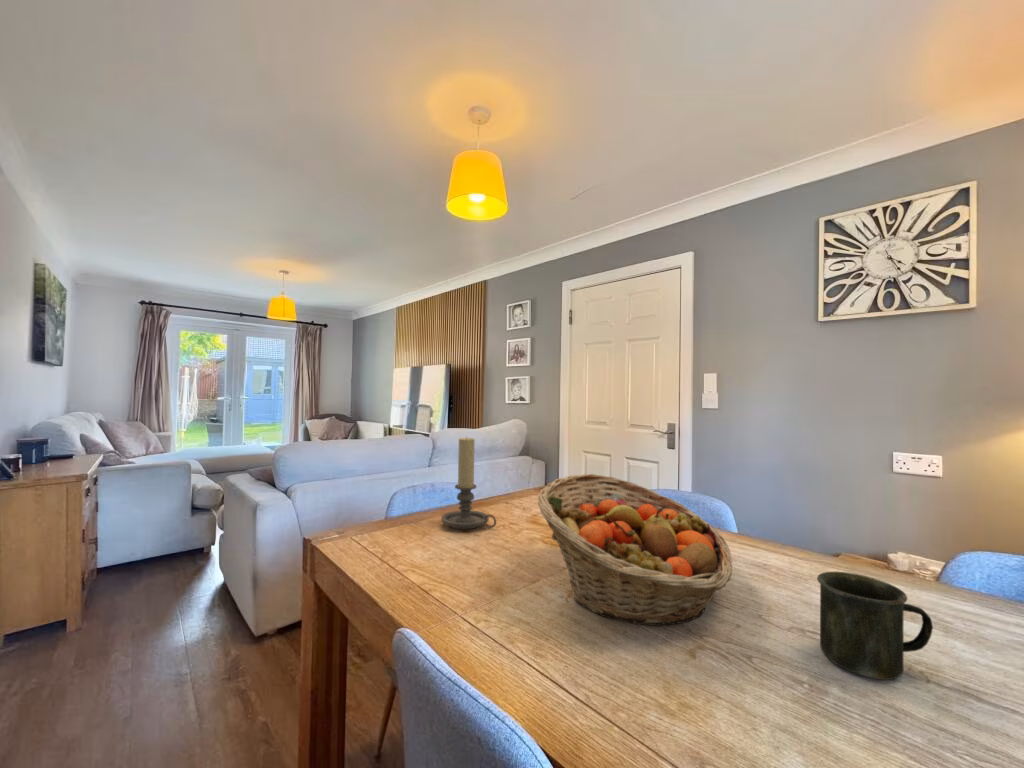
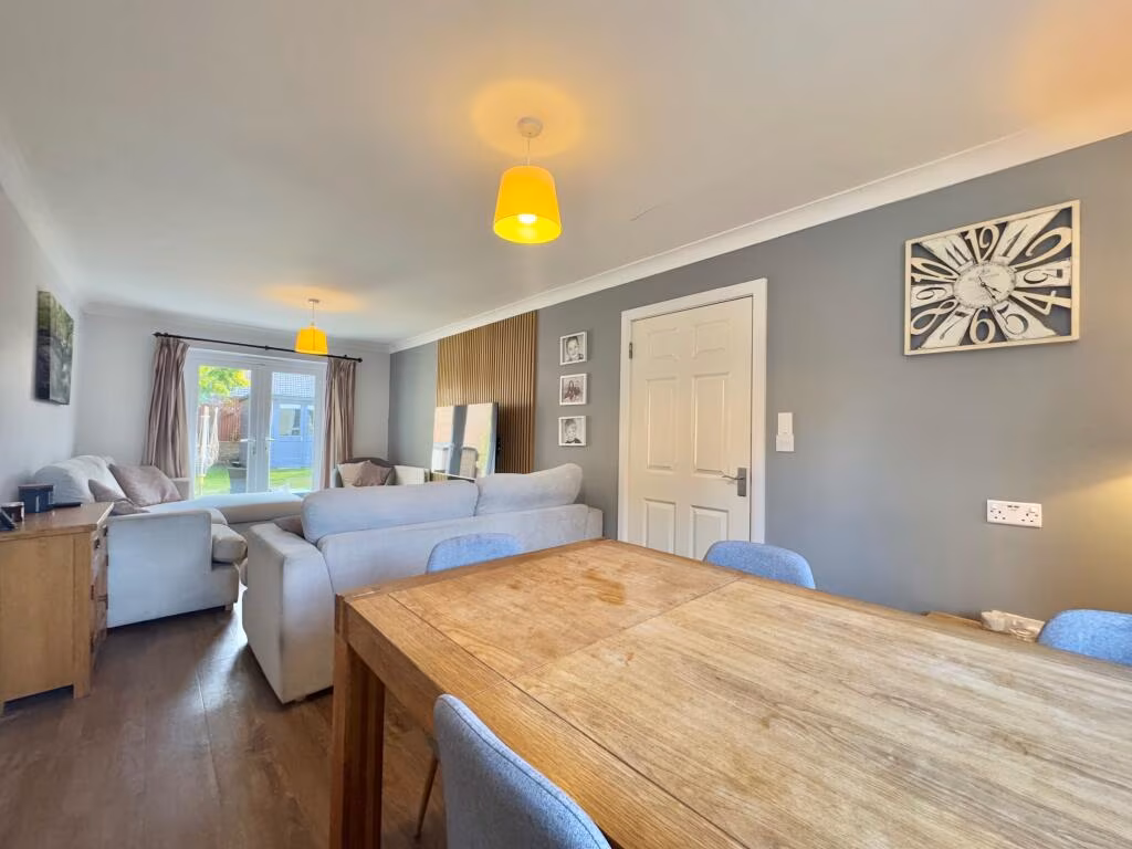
- fruit basket [537,473,734,627]
- mug [816,571,934,681]
- candle holder [440,436,497,530]
